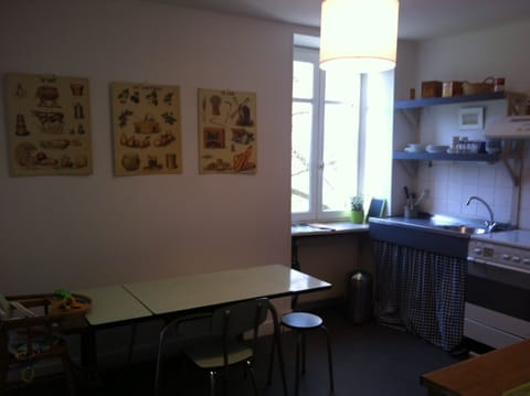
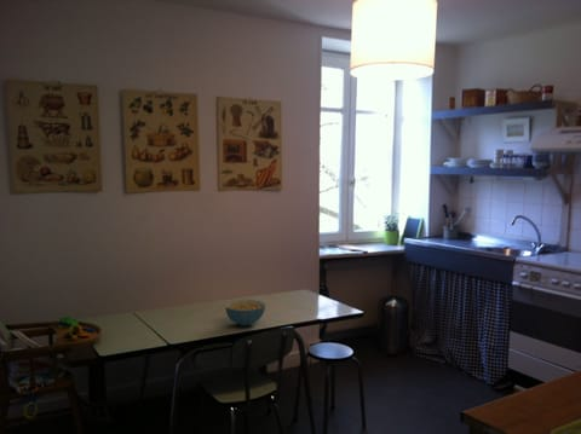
+ cereal bowl [224,299,266,328]
